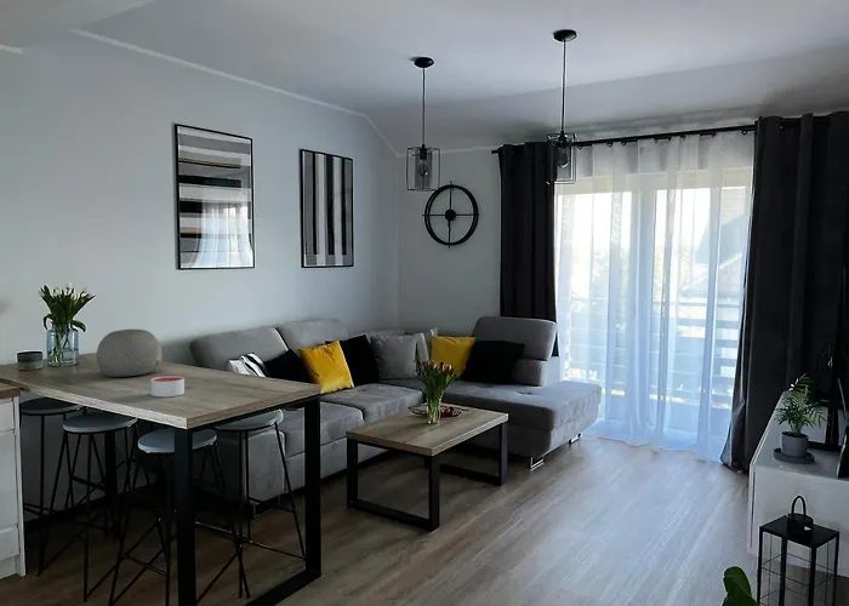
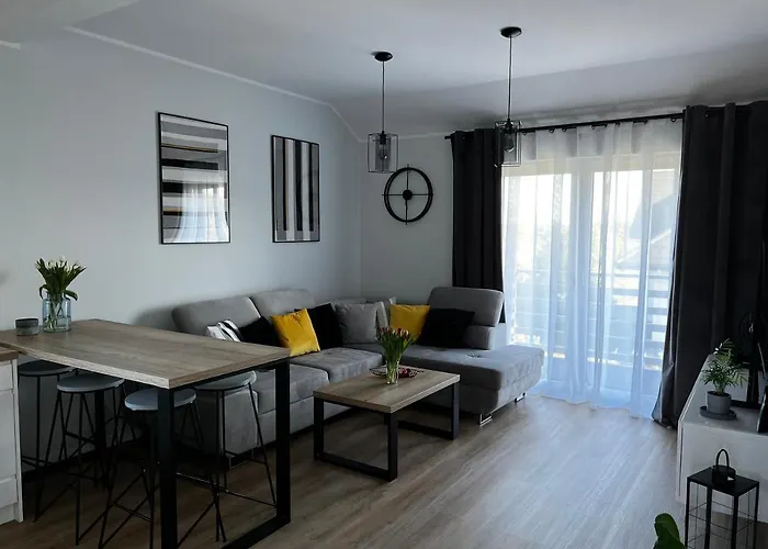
- bowl [96,328,164,378]
- candle [150,375,186,398]
